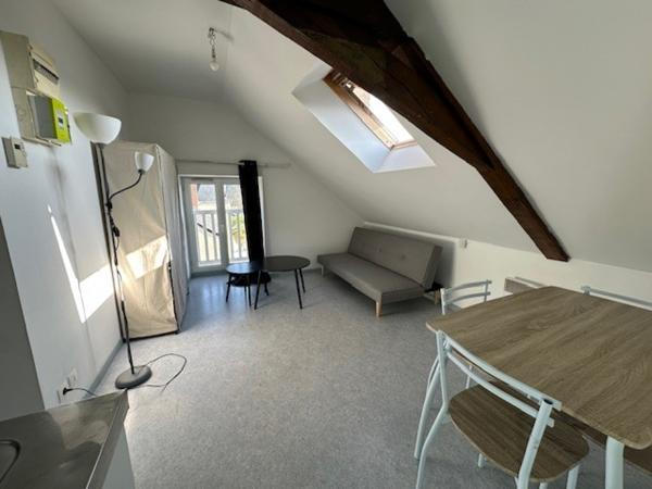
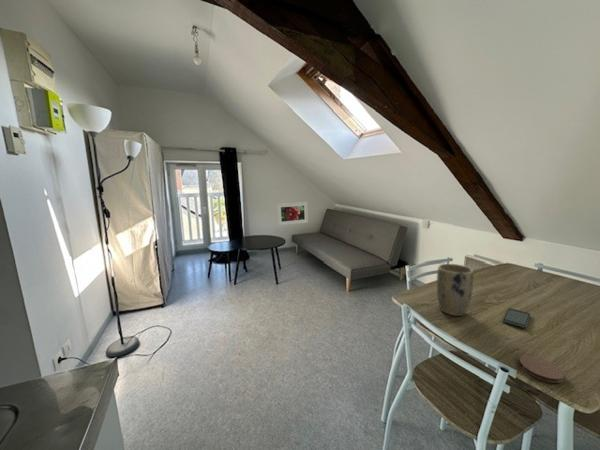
+ plant pot [435,263,474,317]
+ smartphone [502,307,531,330]
+ coaster [519,355,565,384]
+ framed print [276,201,309,227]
